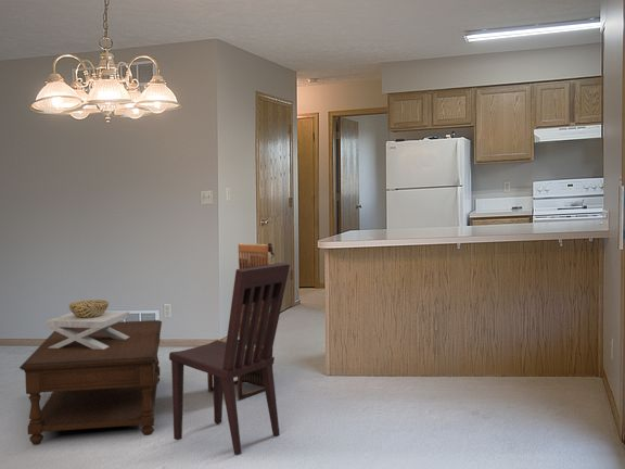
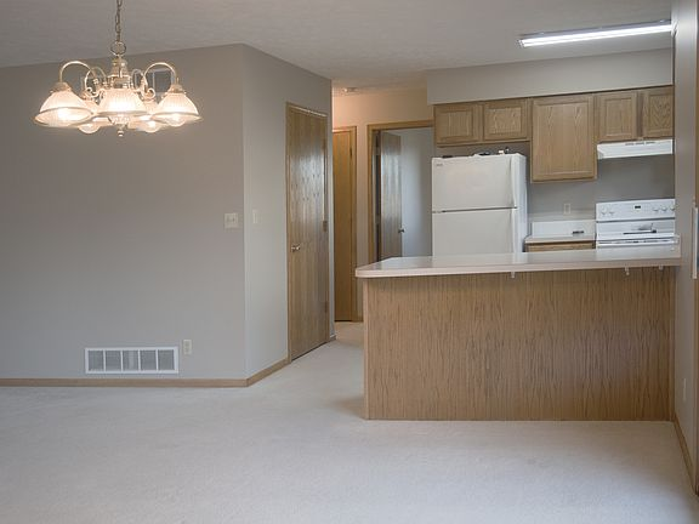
- decorative bowl [46,299,130,350]
- dining chair [206,241,276,401]
- coffee table [18,319,163,446]
- dining chair [168,262,291,456]
